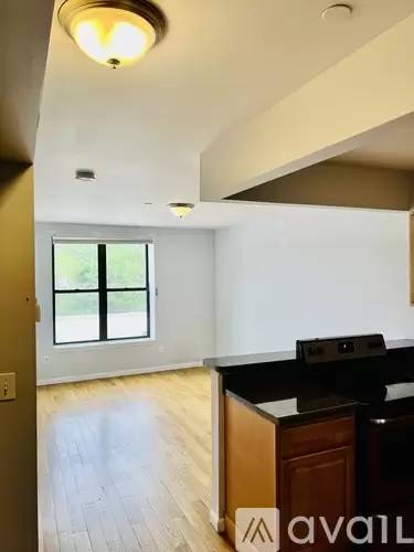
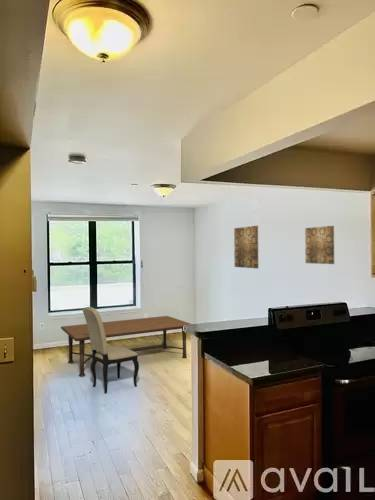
+ wall art [304,225,335,265]
+ wall art [233,225,260,269]
+ dining table [60,315,192,377]
+ dining chair [82,306,140,394]
